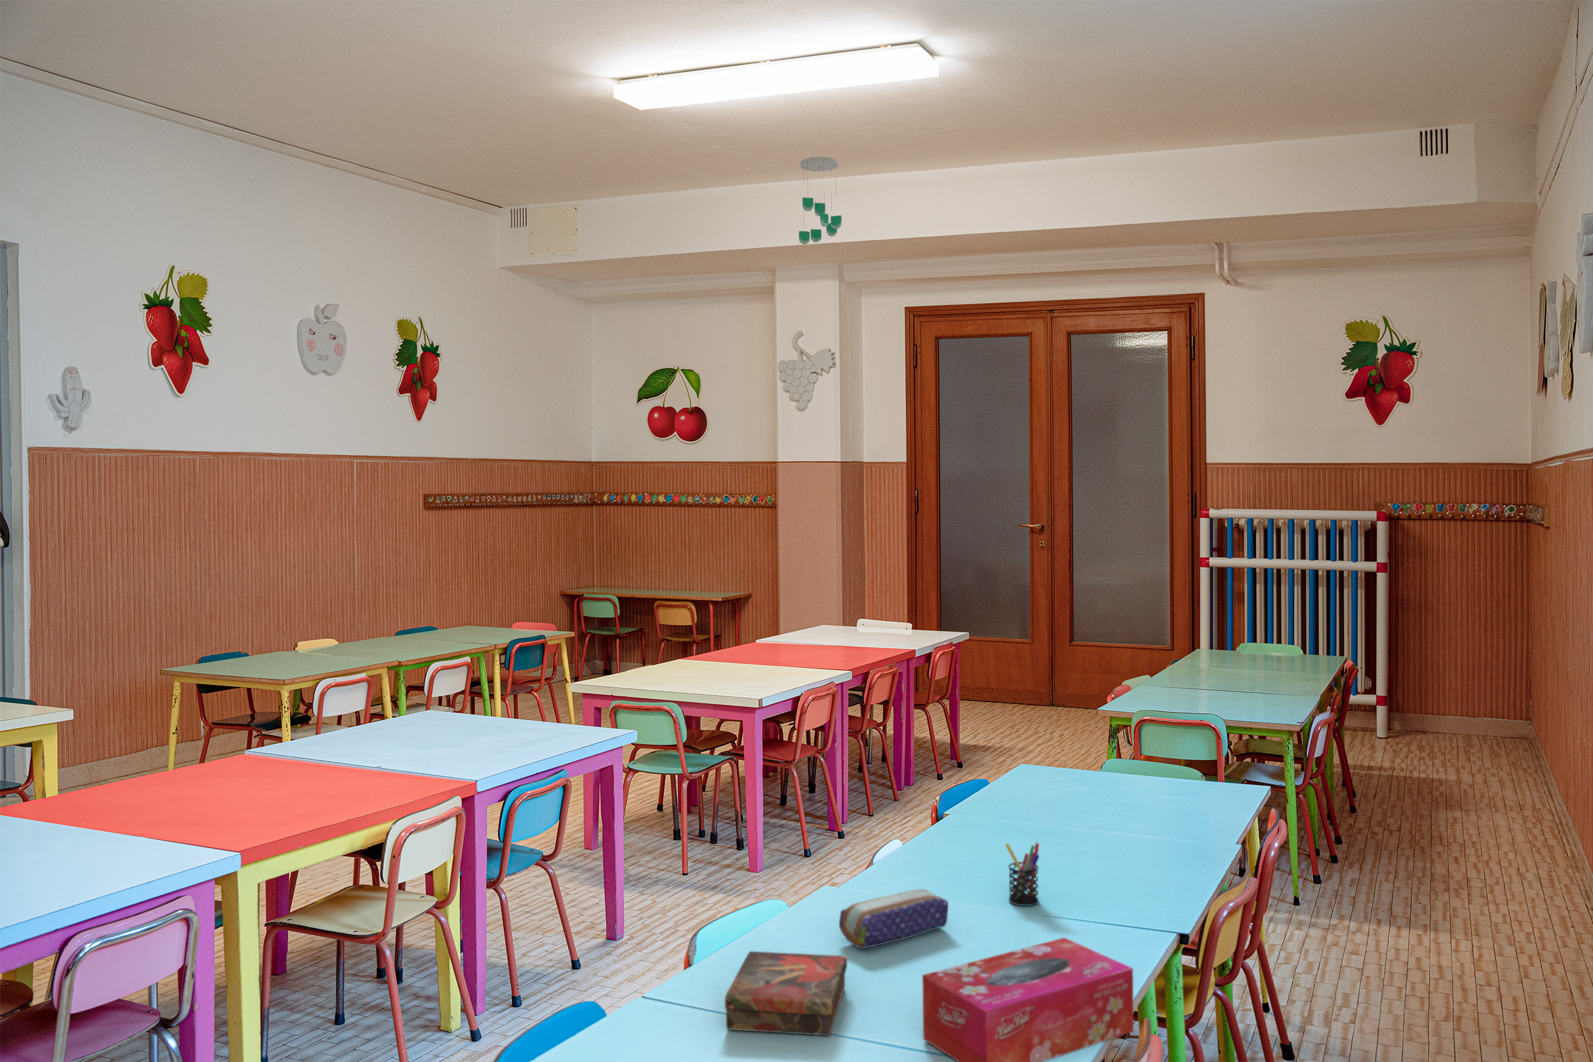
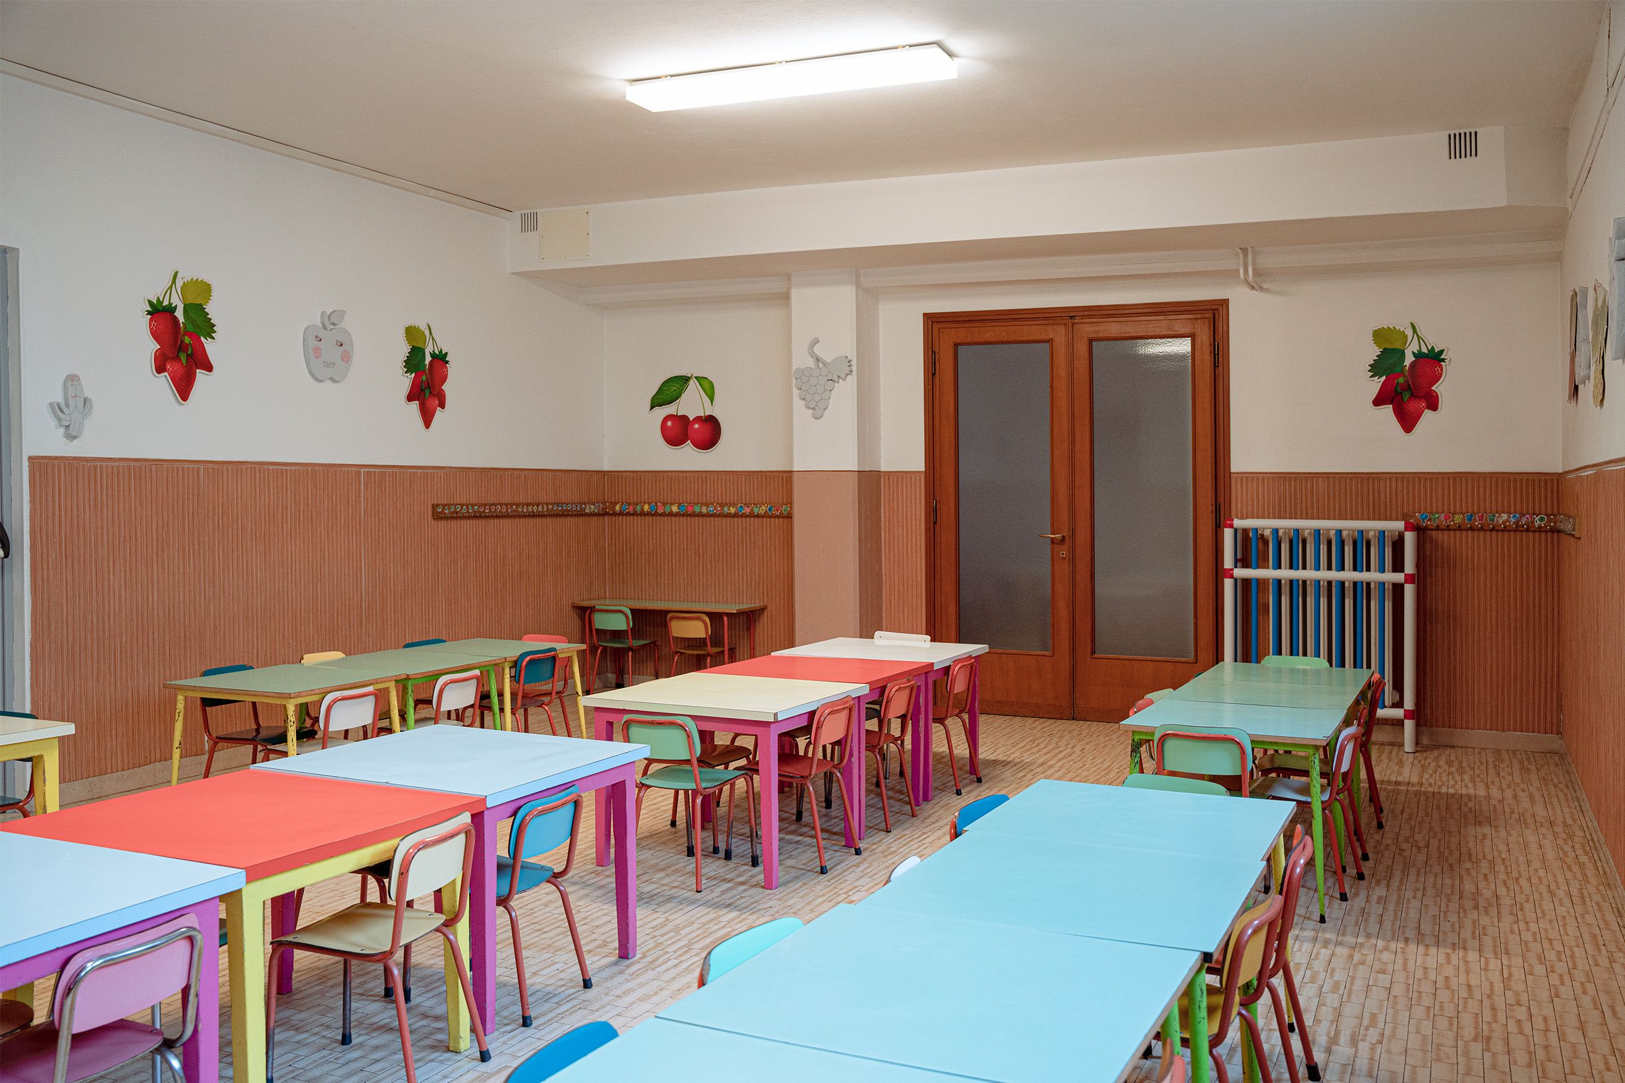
- book [724,951,849,1036]
- pen holder [1005,843,1039,907]
- pencil case [838,889,949,949]
- tissue box [922,938,1134,1062]
- ceiling mobile [799,156,842,245]
